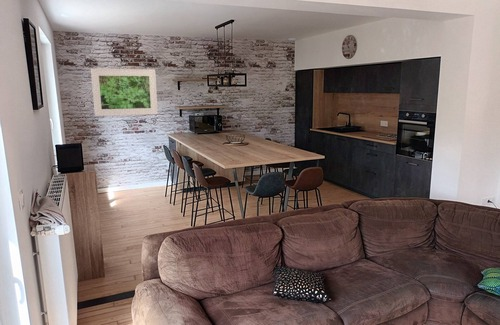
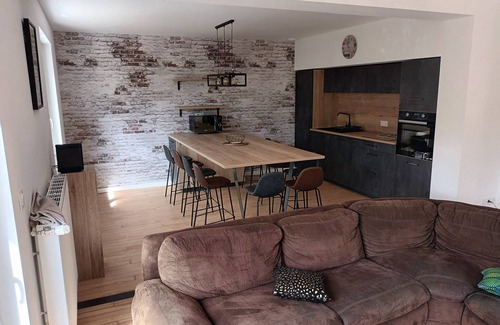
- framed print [90,68,159,117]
